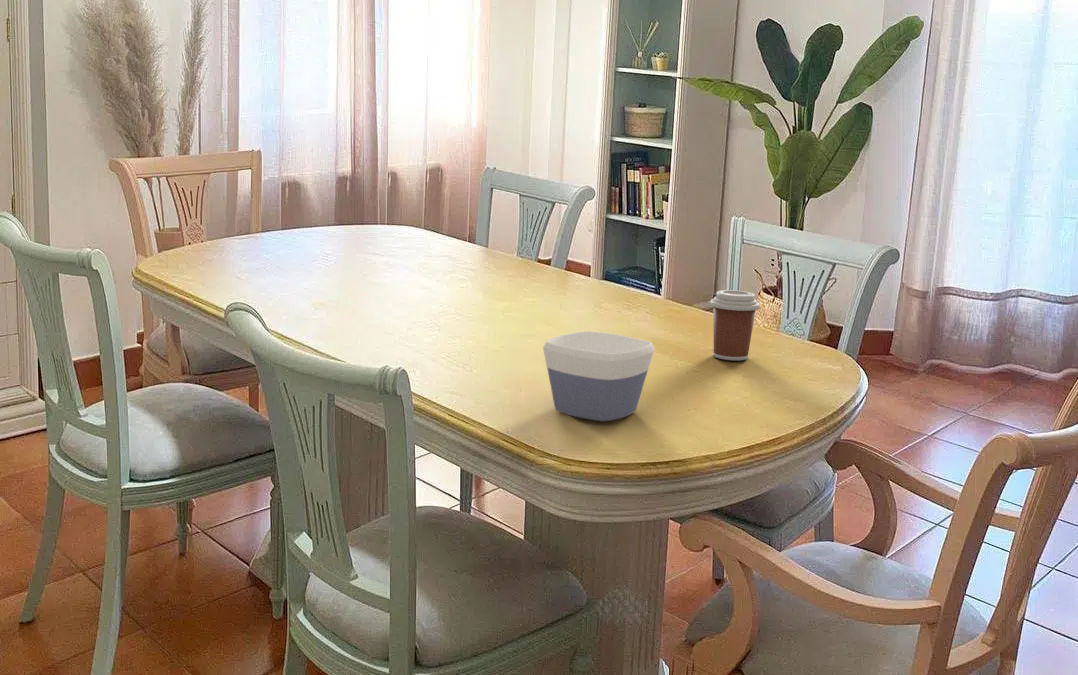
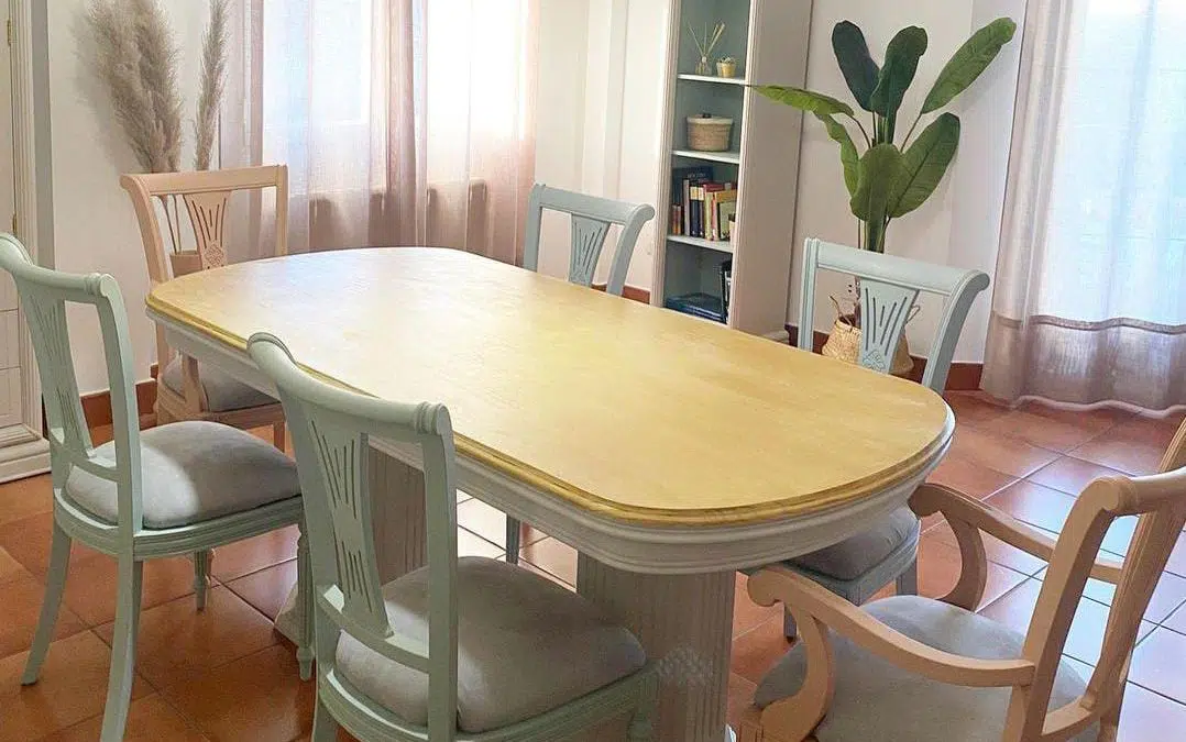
- coffee cup [709,289,760,361]
- bowl [542,330,655,422]
